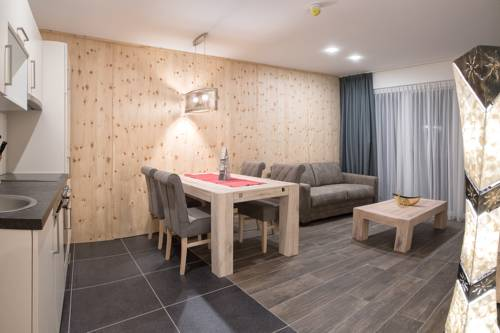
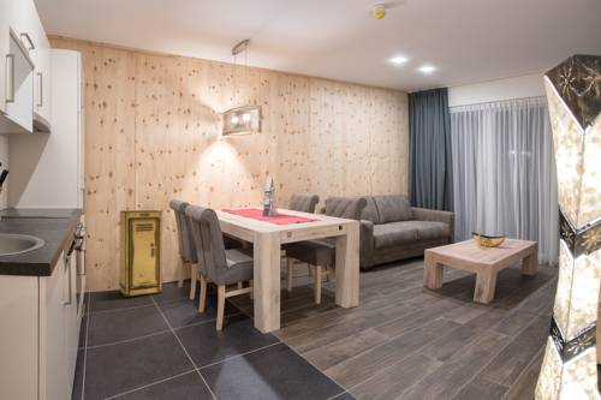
+ storage cabinet [119,209,163,298]
